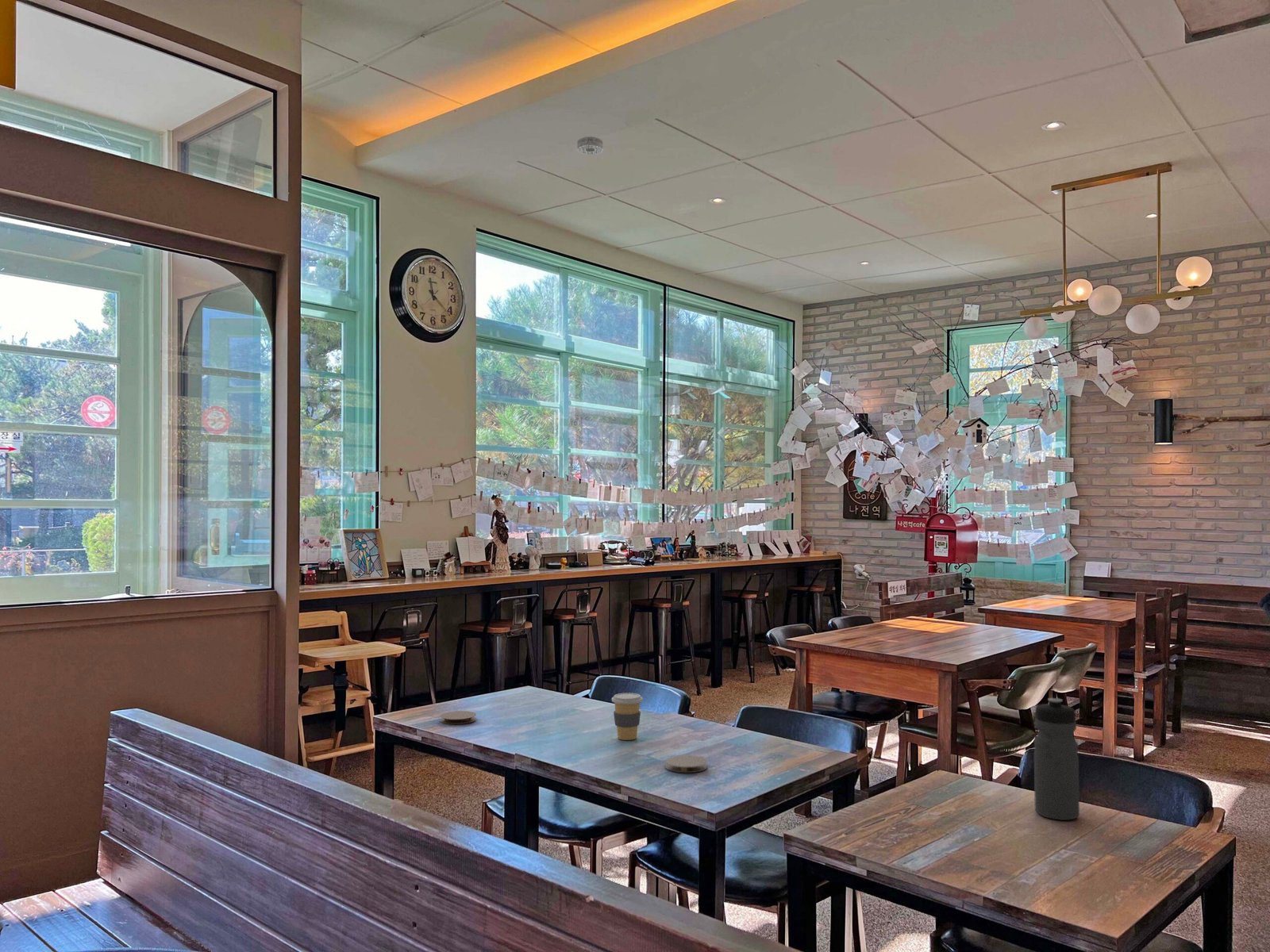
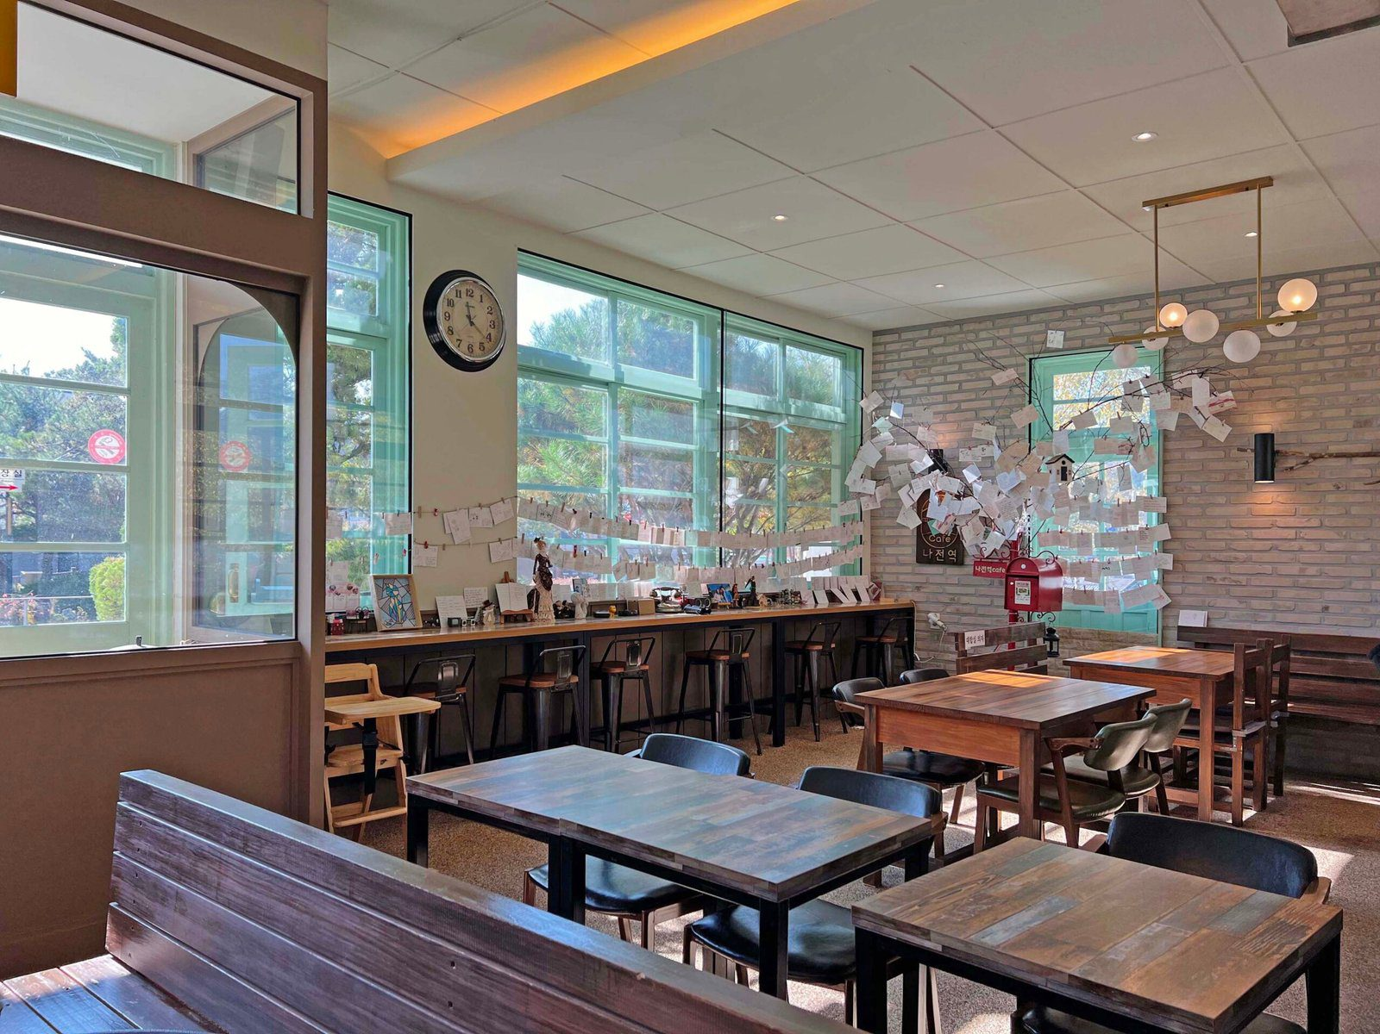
- smoke detector [576,136,604,155]
- coaster [440,710,477,725]
- water bottle [1033,697,1080,821]
- coaster [664,754,708,774]
- coffee cup [611,693,644,741]
